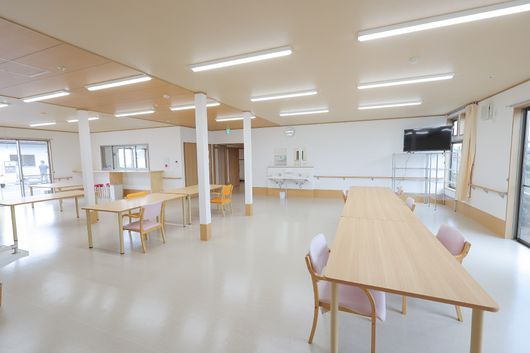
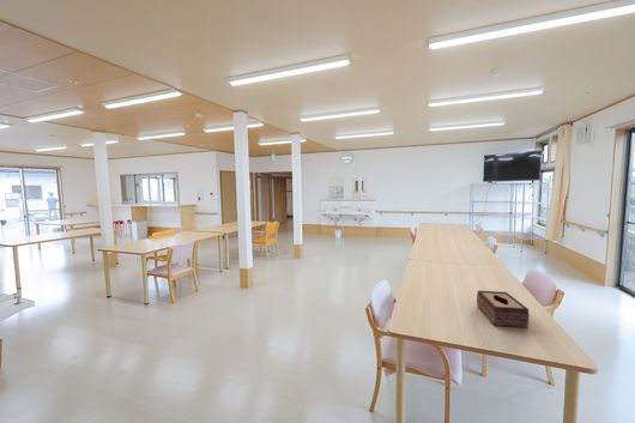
+ tissue box [476,290,531,330]
